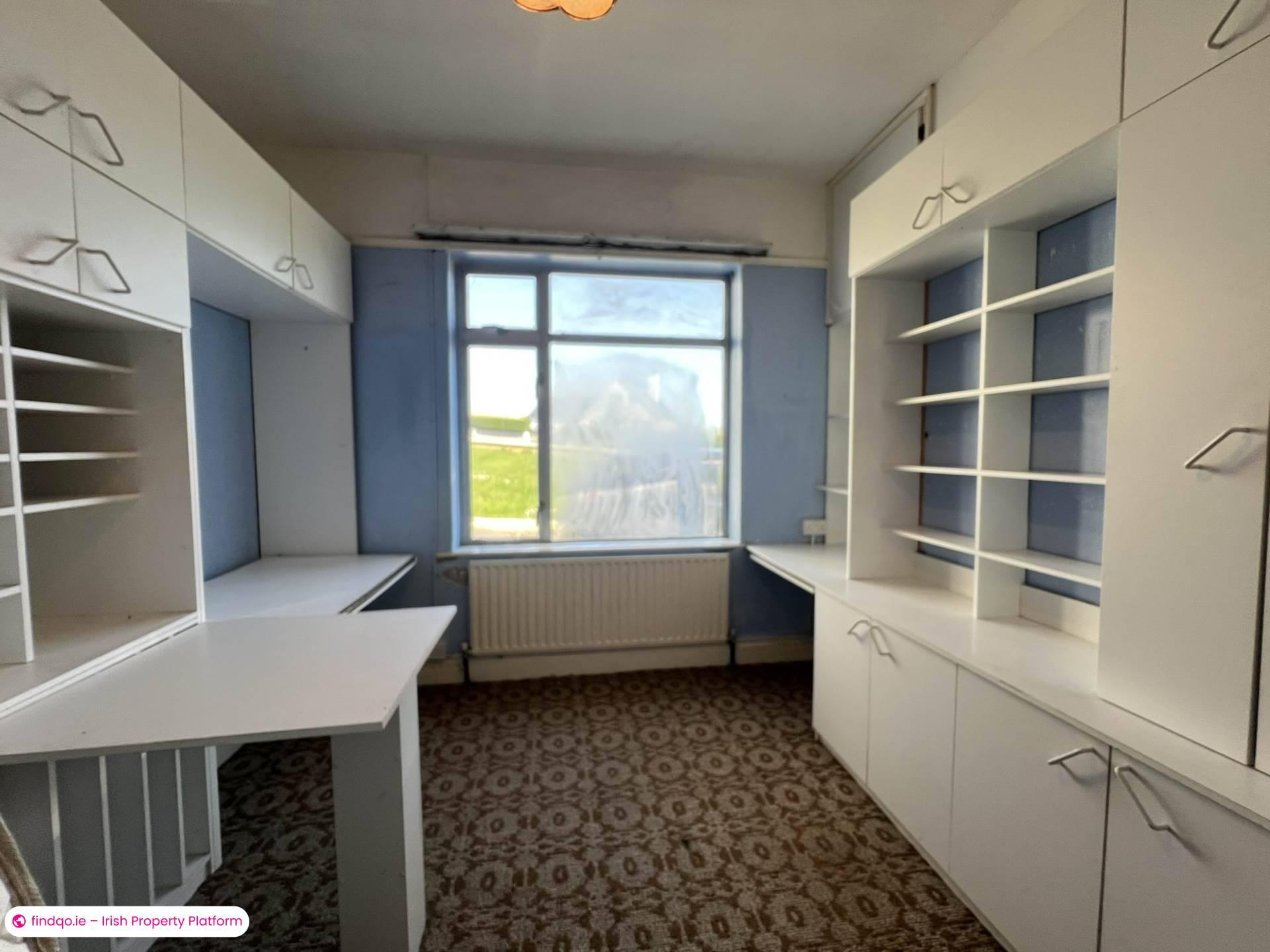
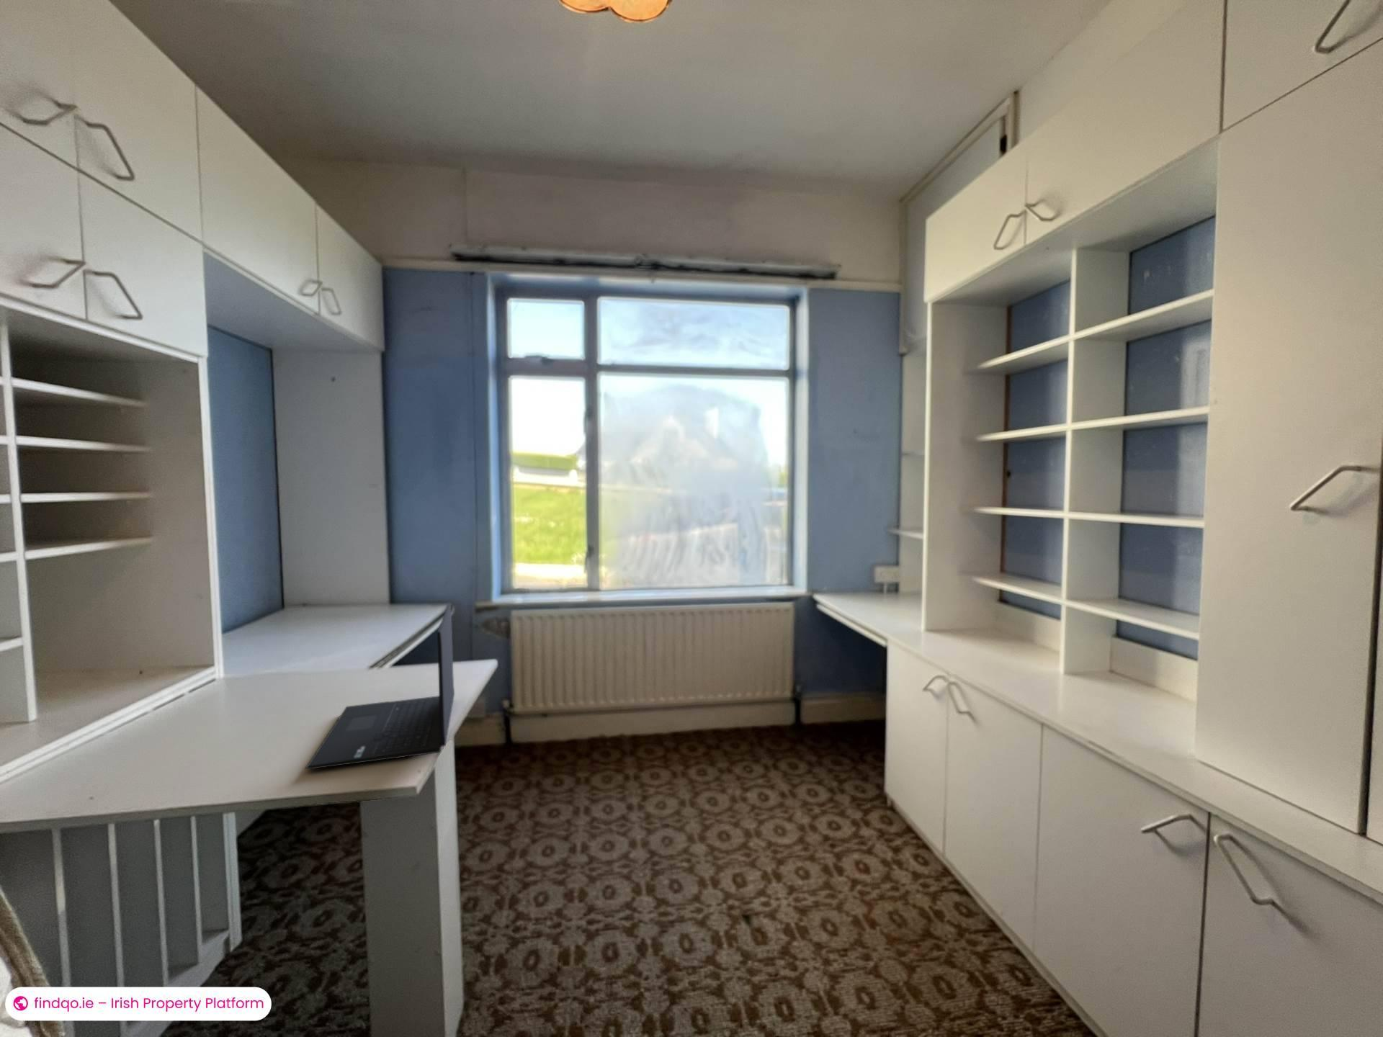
+ laptop [305,602,455,770]
